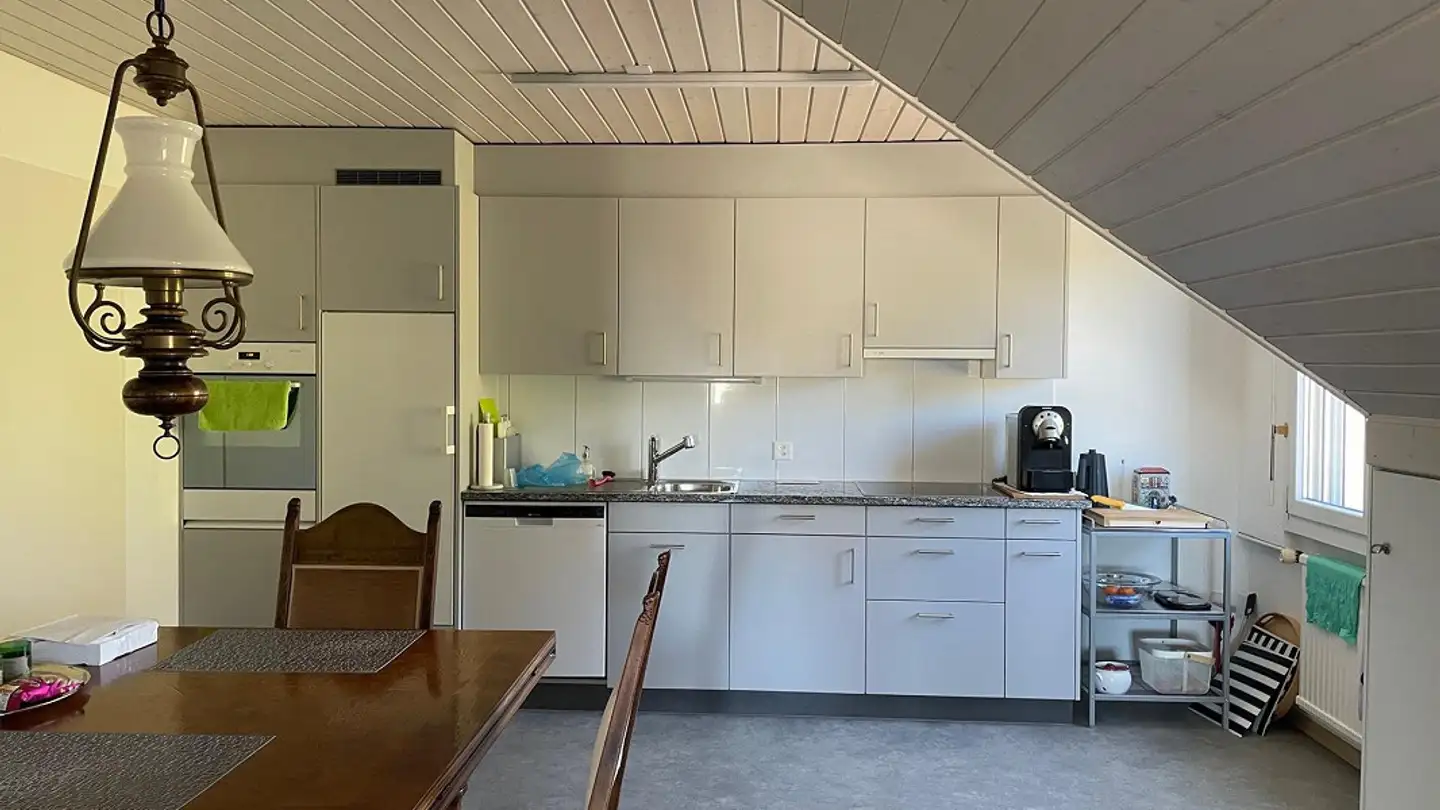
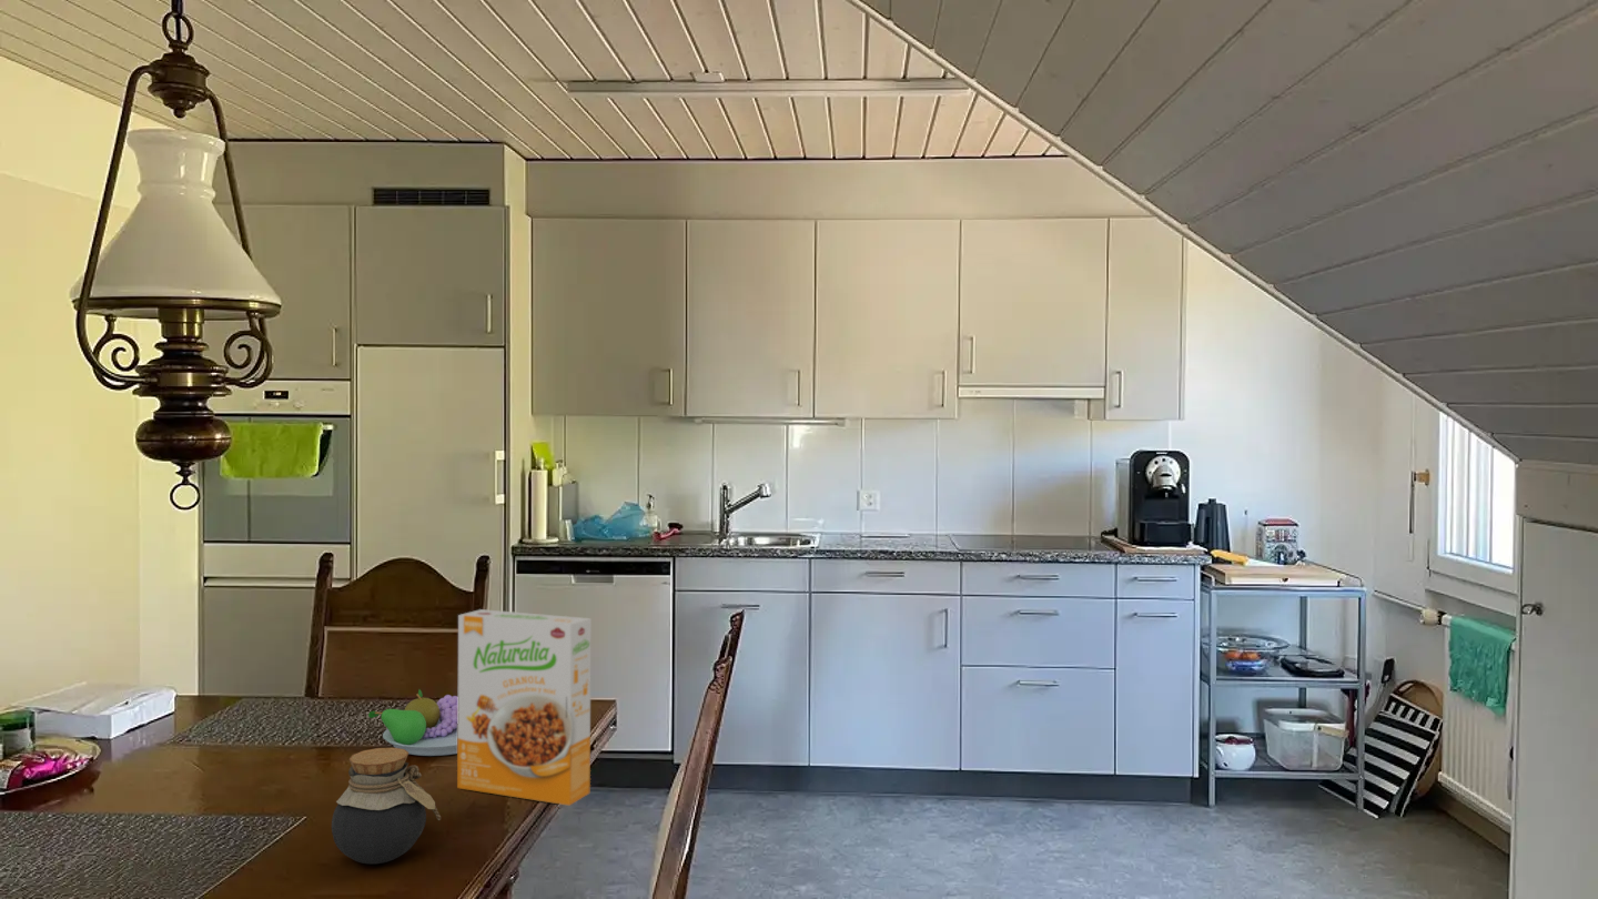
+ jar [331,747,442,865]
+ cereal box [456,608,593,807]
+ fruit bowl [367,688,458,757]
